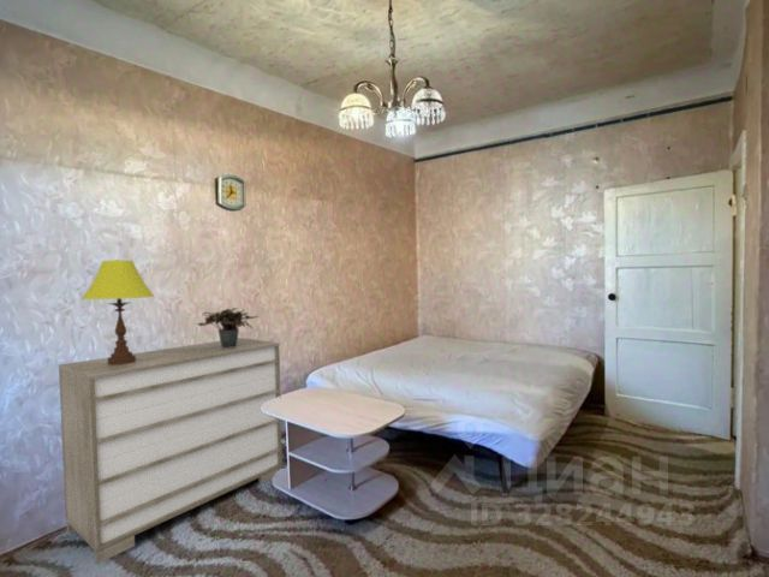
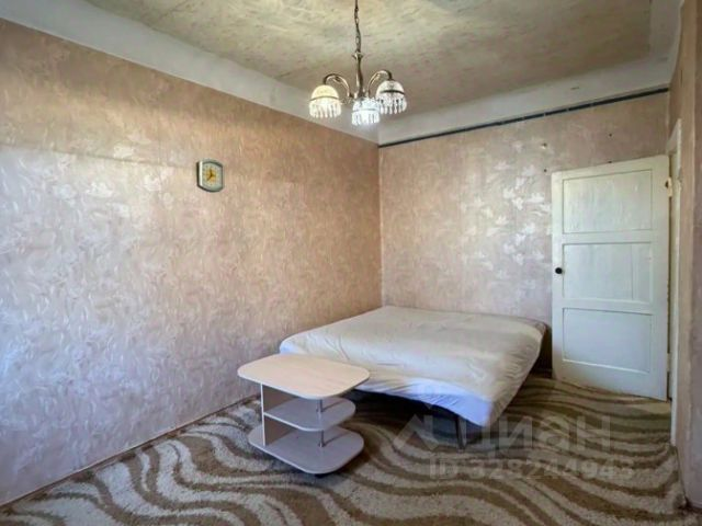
- dresser [58,337,284,565]
- potted plant [195,307,260,349]
- table lamp [81,258,155,365]
